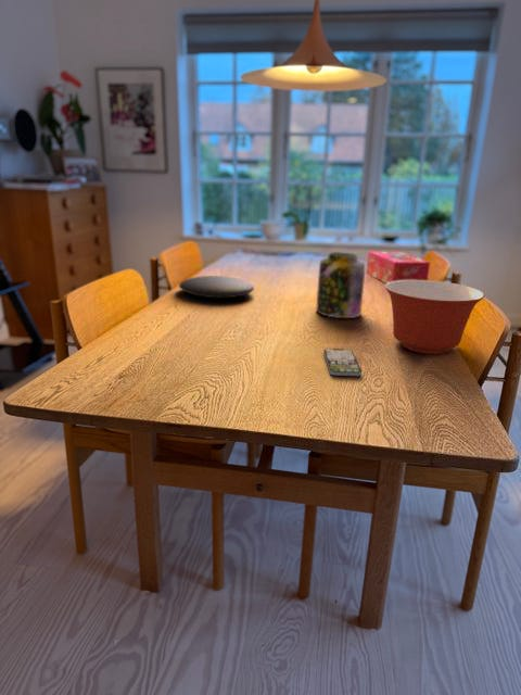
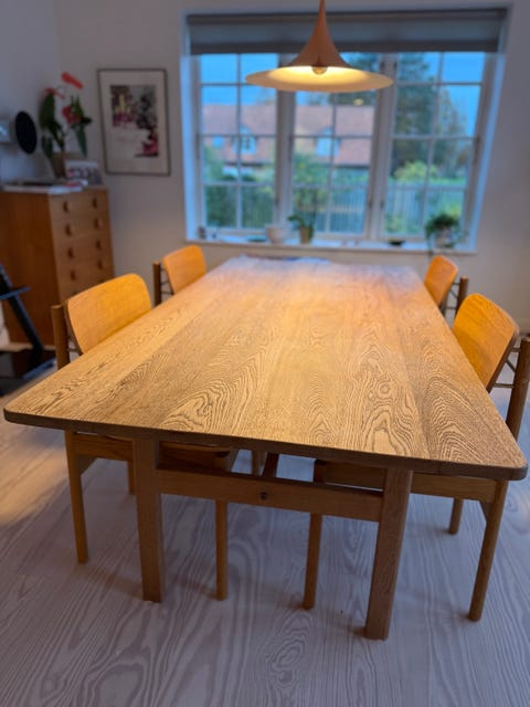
- jar [315,251,366,319]
- mixing bowl [384,279,485,355]
- plate [178,275,255,299]
- smartphone [322,348,363,377]
- tissue box [365,251,431,285]
